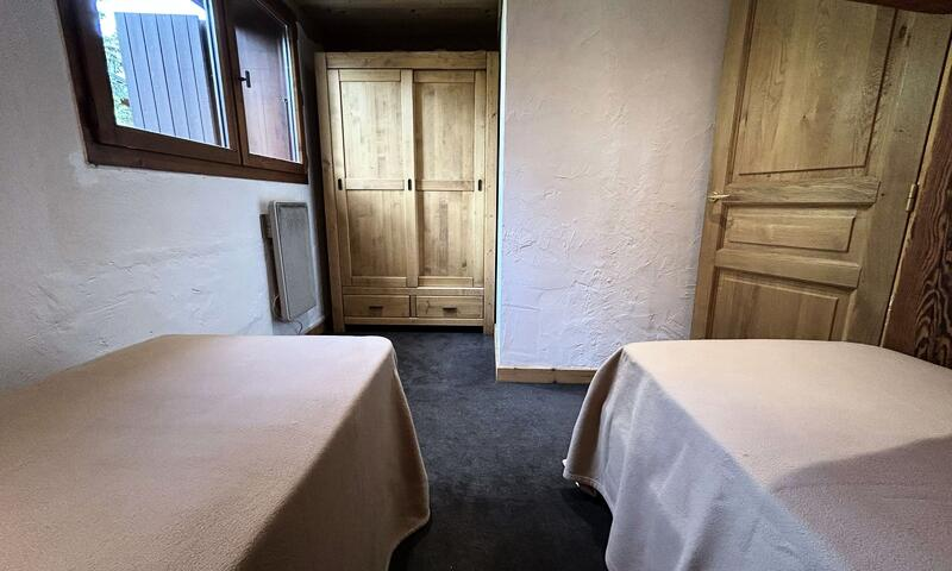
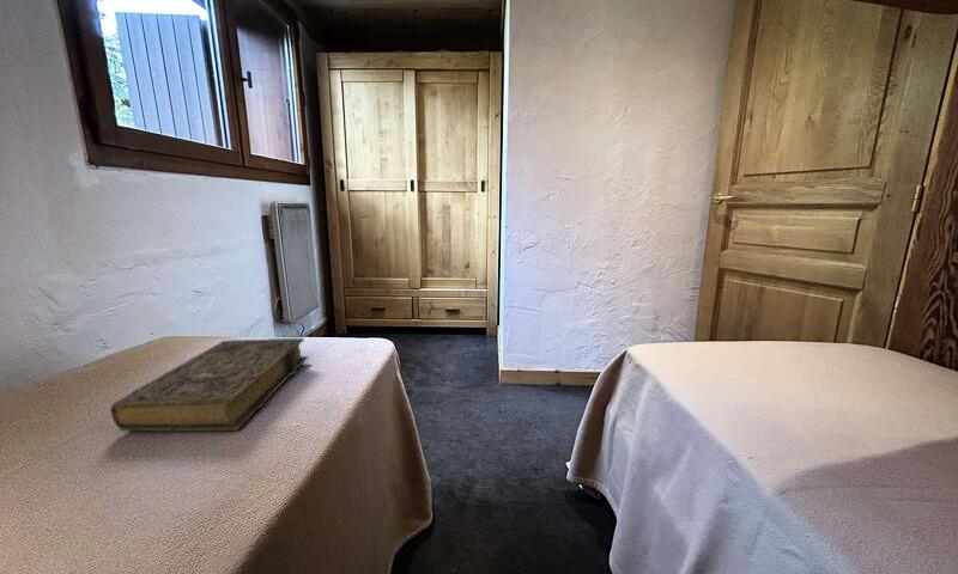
+ book [109,337,309,432]
